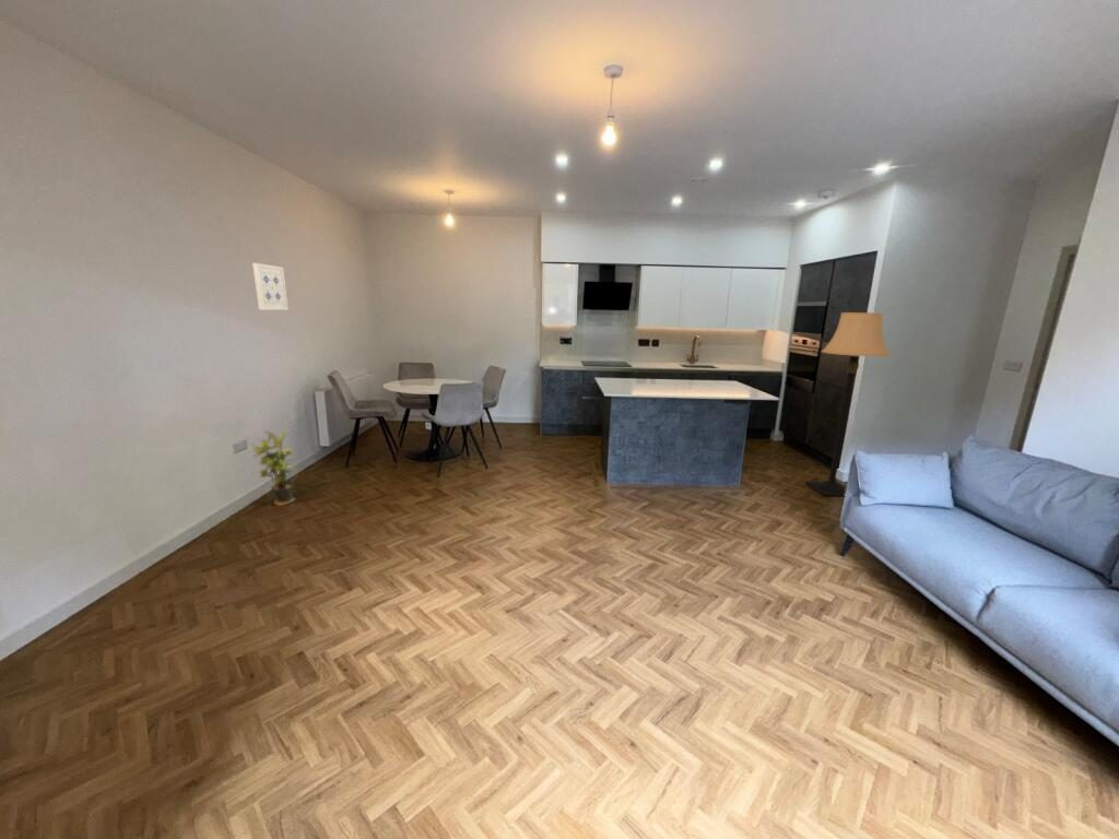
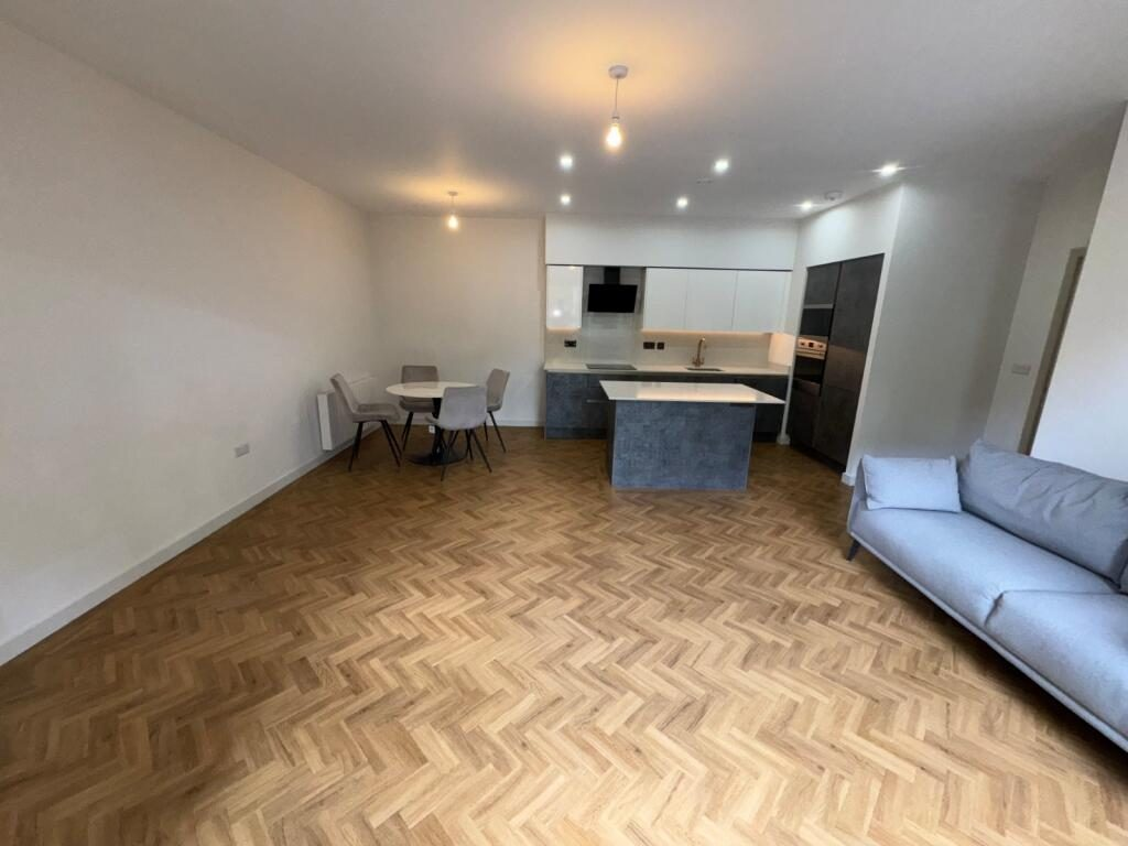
- potted plant [251,427,298,507]
- lamp [804,311,892,497]
- wall art [251,262,290,311]
